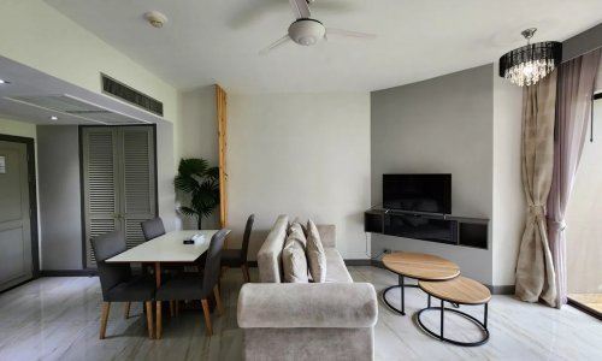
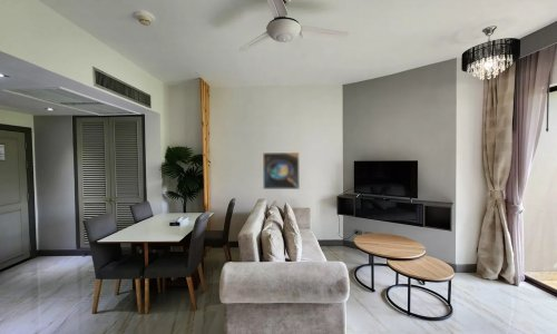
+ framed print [262,151,301,190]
